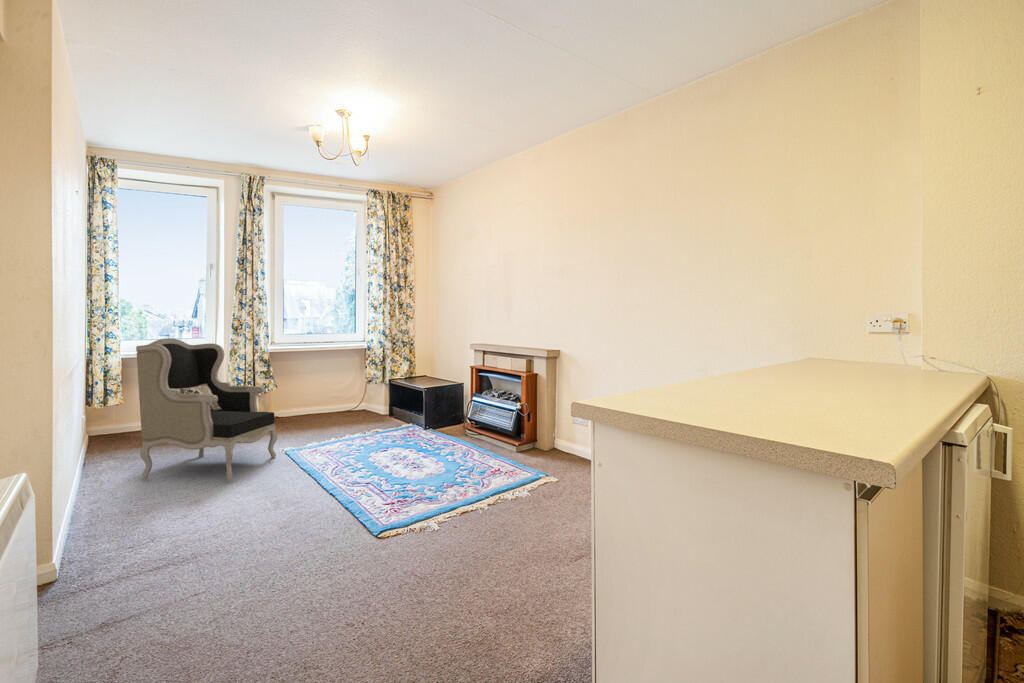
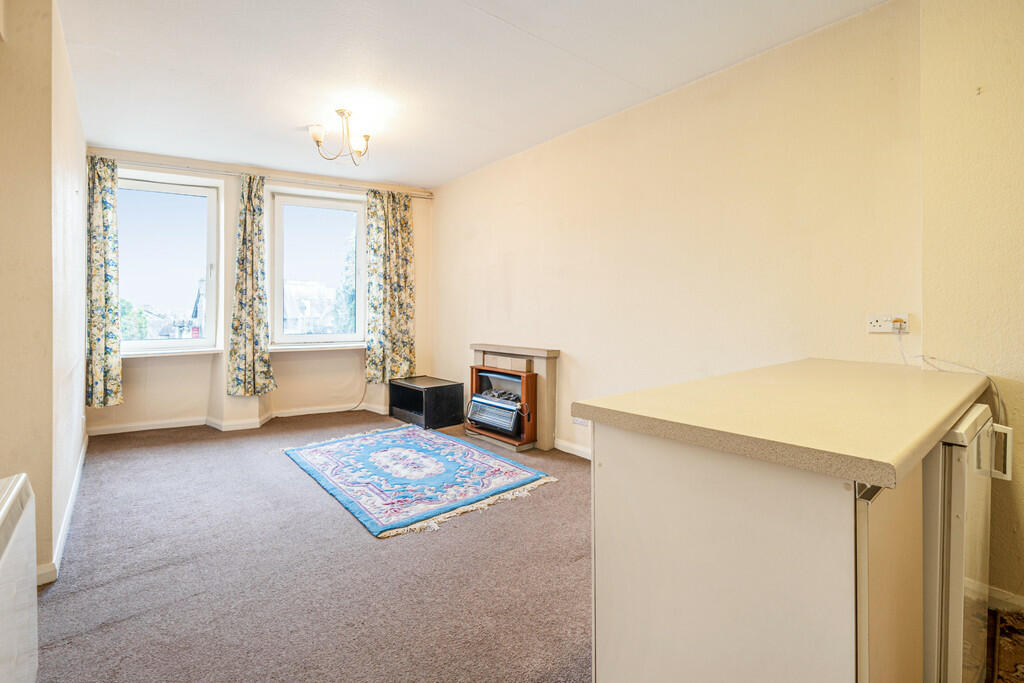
- armchair [135,337,278,482]
